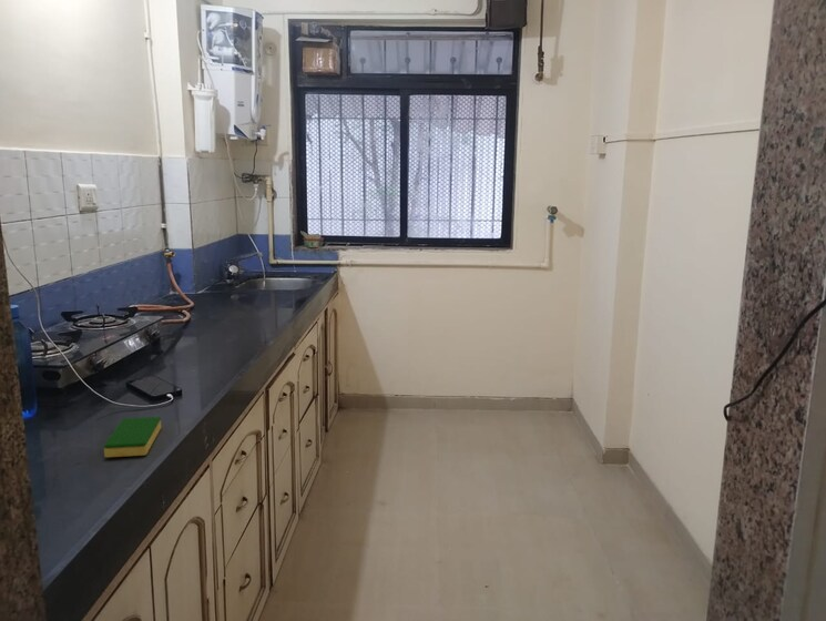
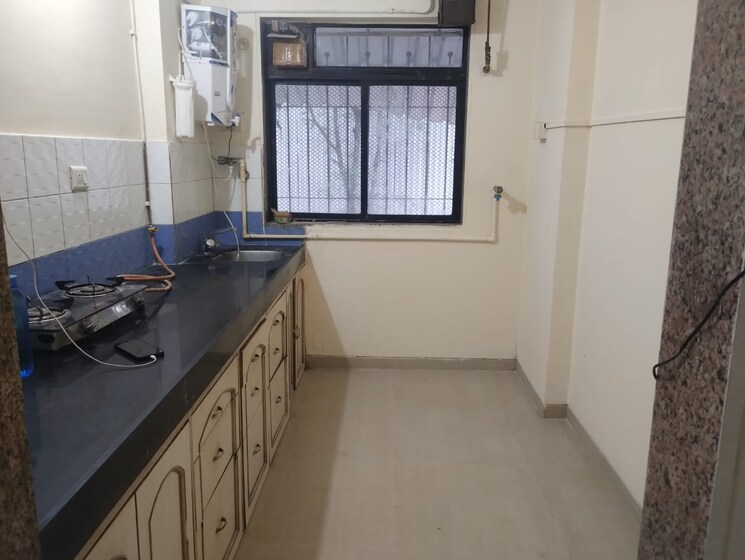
- dish sponge [103,416,162,458]
